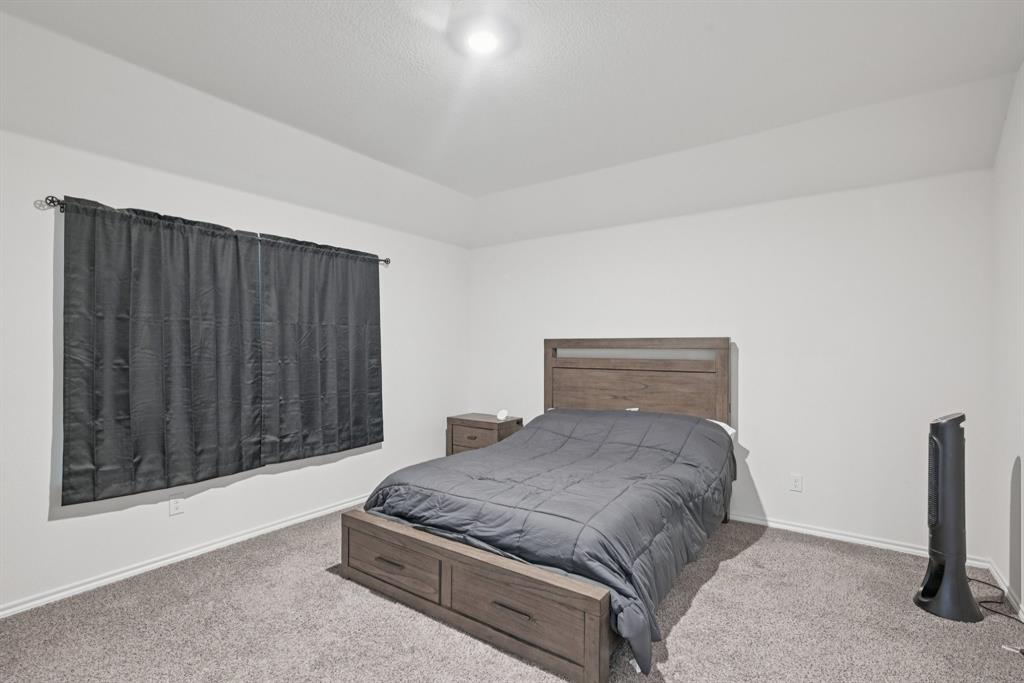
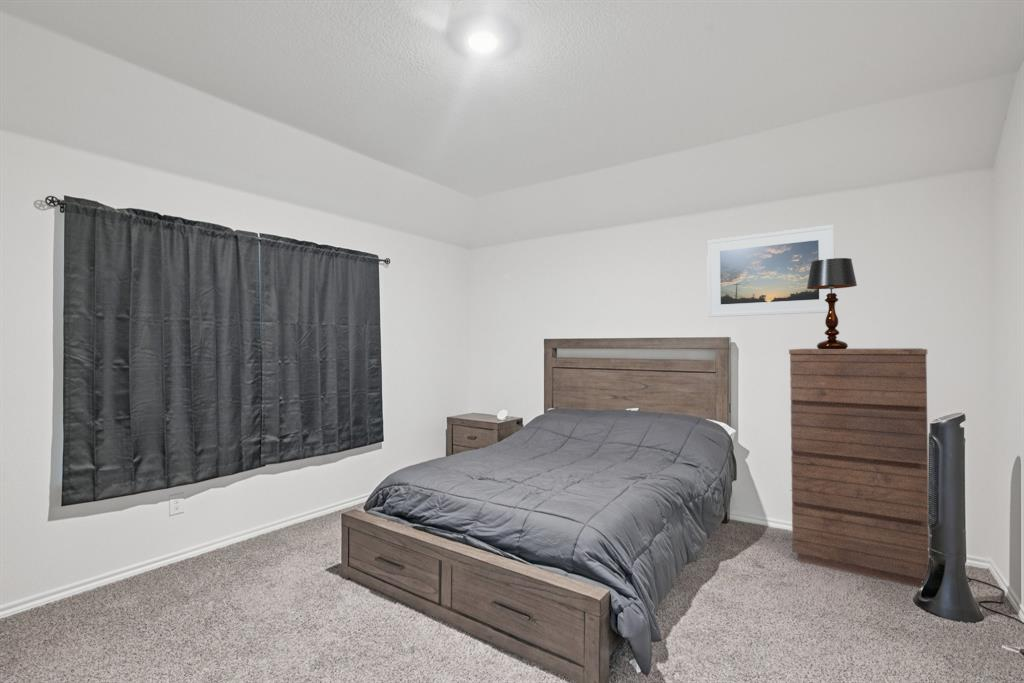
+ dresser [788,347,930,589]
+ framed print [706,224,836,318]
+ table lamp [807,257,858,349]
